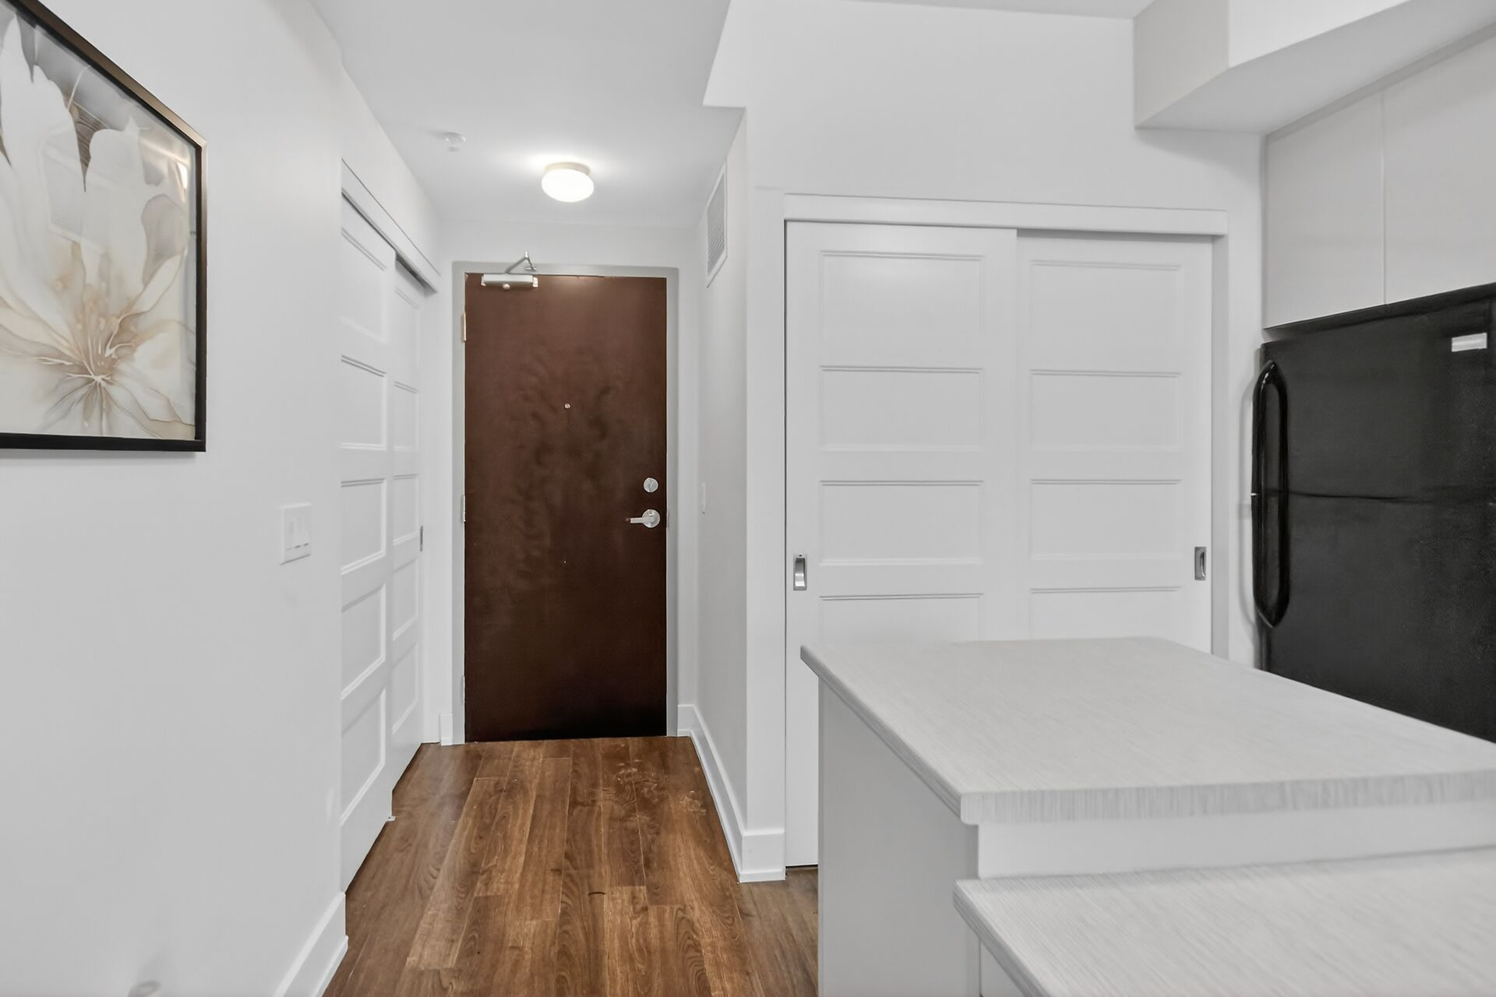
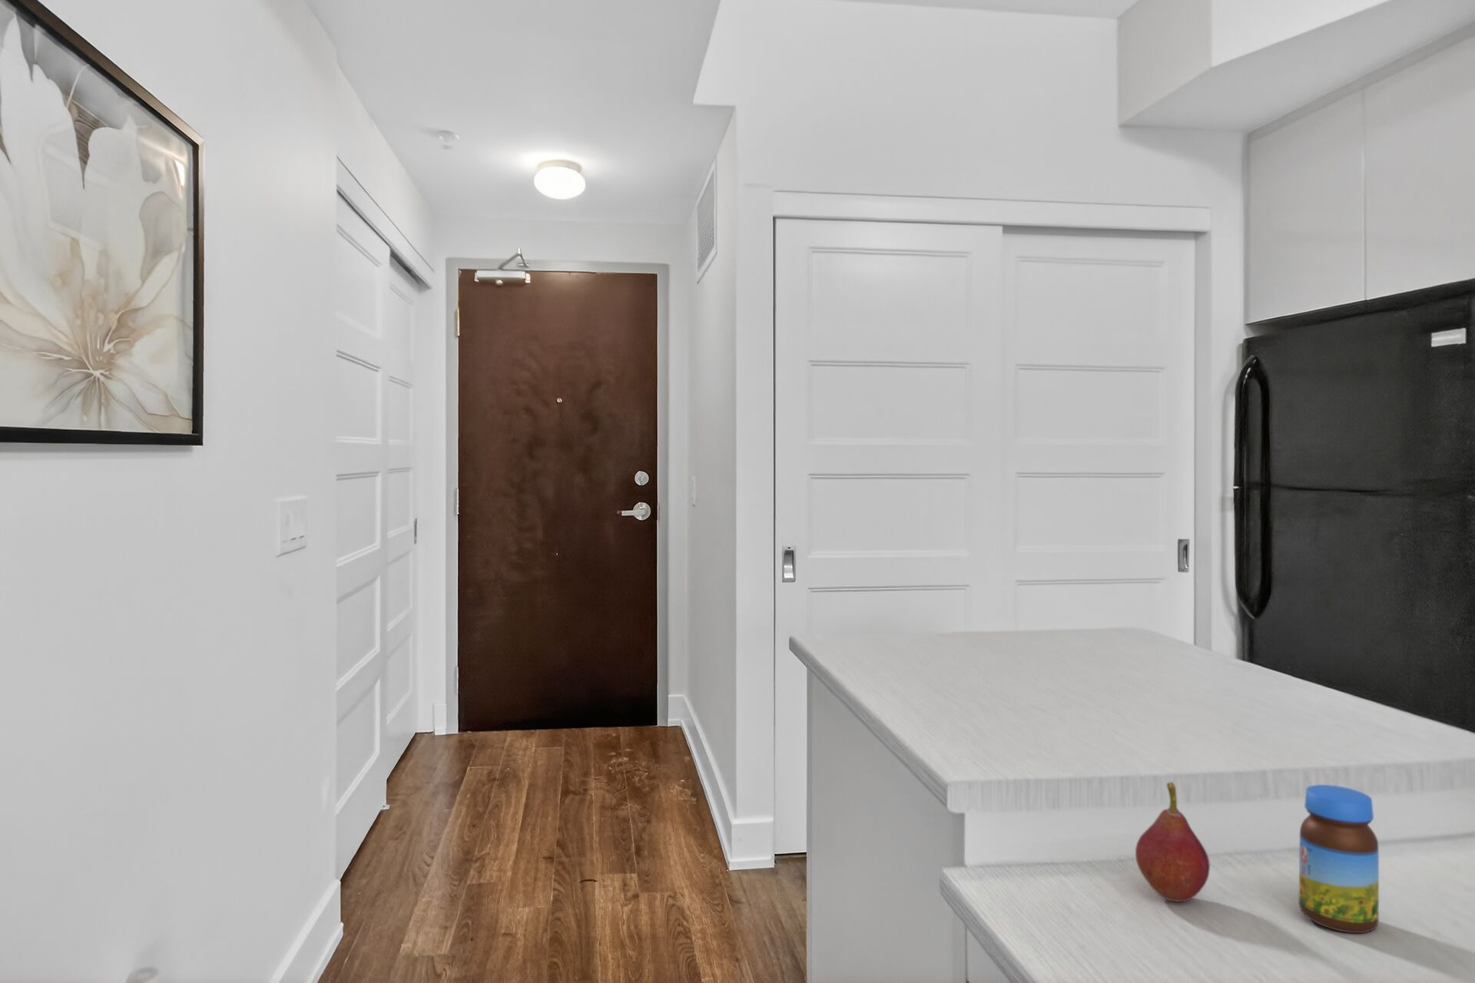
+ fruit [1135,781,1211,903]
+ jar [1298,784,1380,934]
